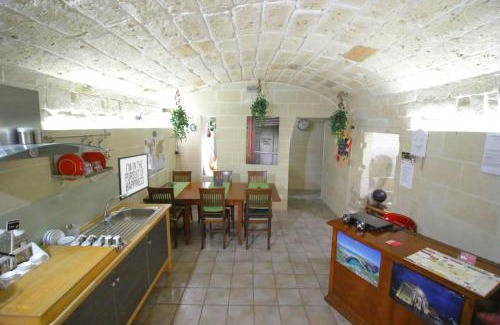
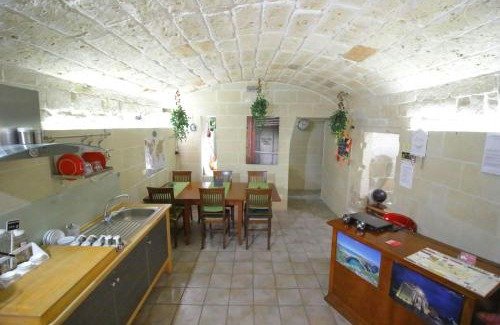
- mirror [117,152,150,202]
